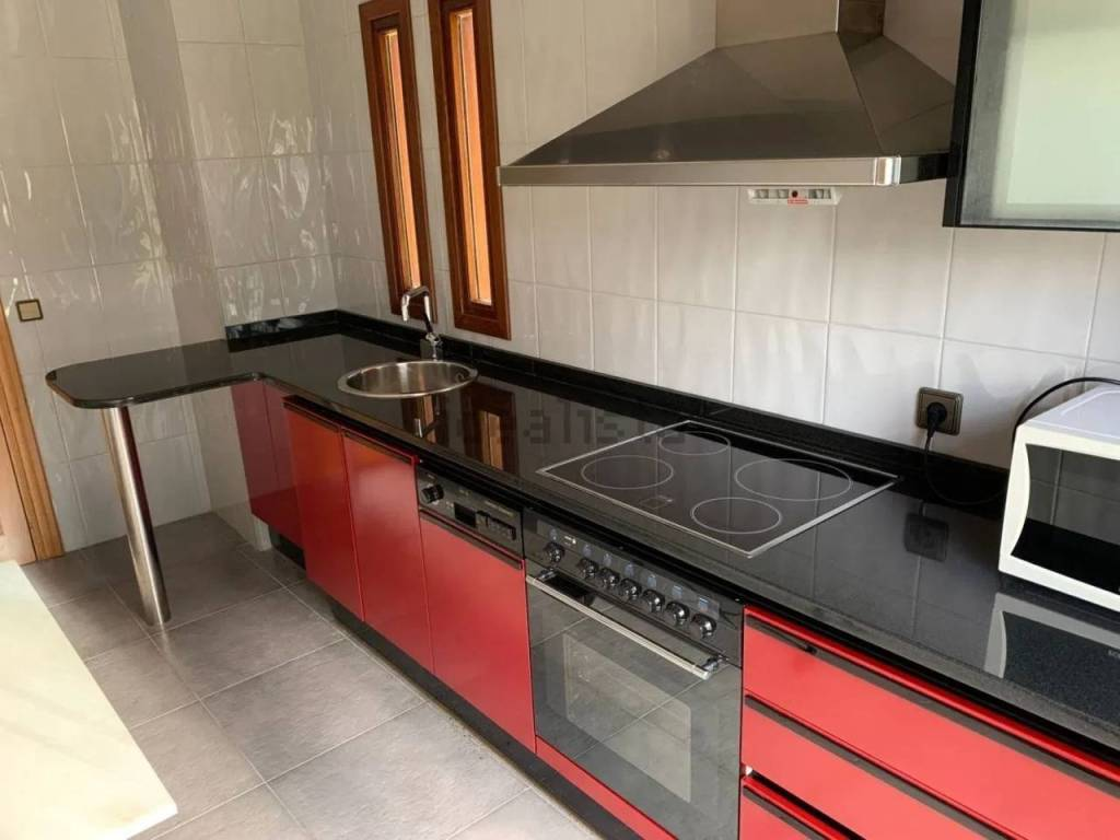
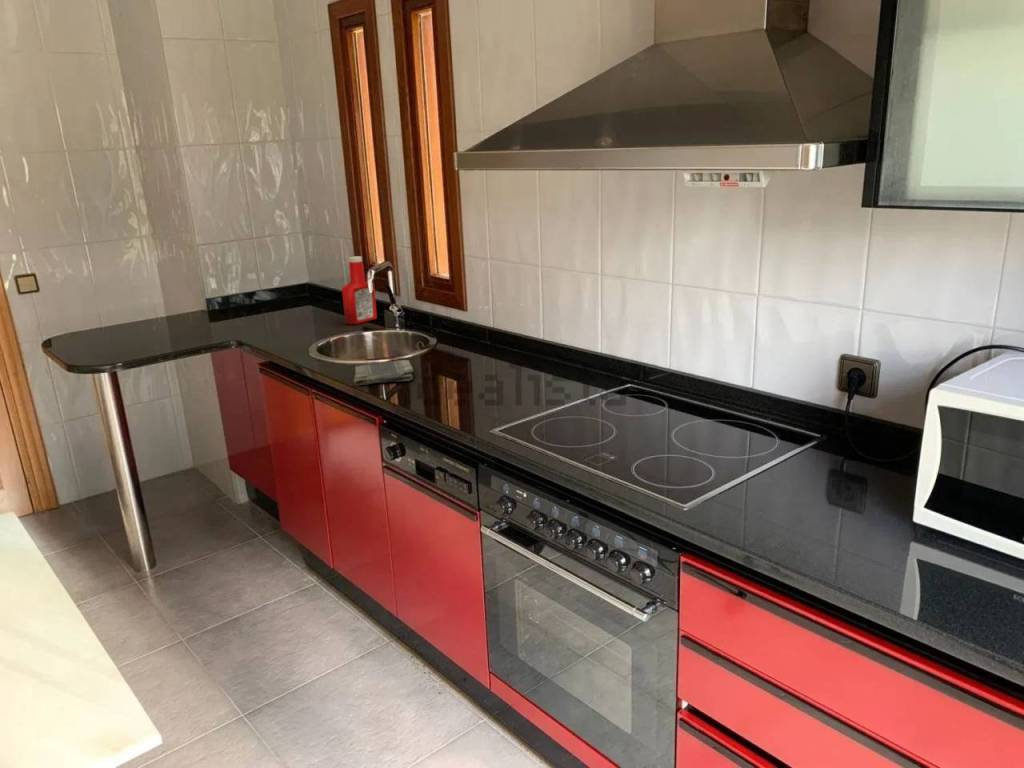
+ soap bottle [341,255,378,325]
+ dish towel [353,359,414,387]
